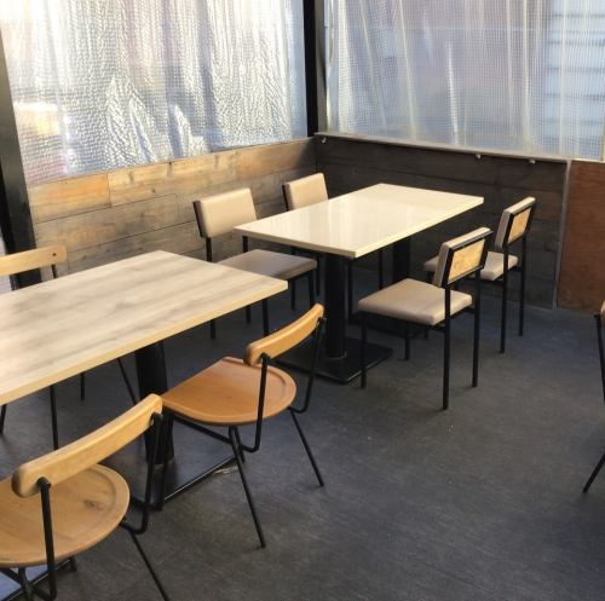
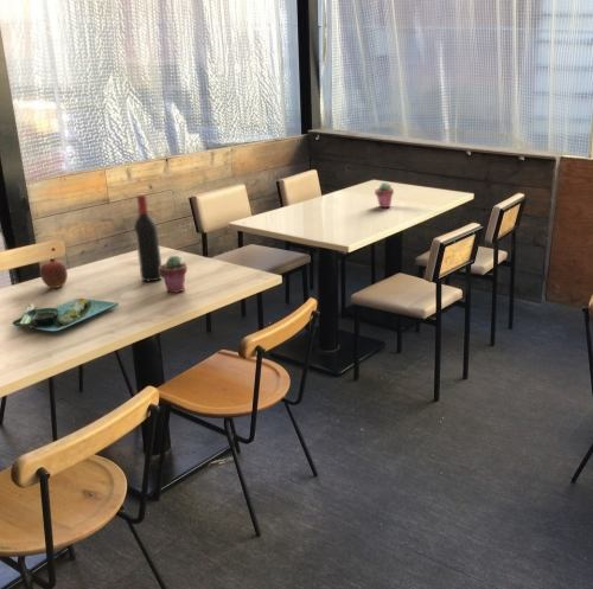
+ potted succulent [374,181,395,209]
+ platter [12,297,120,332]
+ potted succulent [160,255,189,294]
+ apple [39,258,69,289]
+ wine bottle [133,193,162,282]
